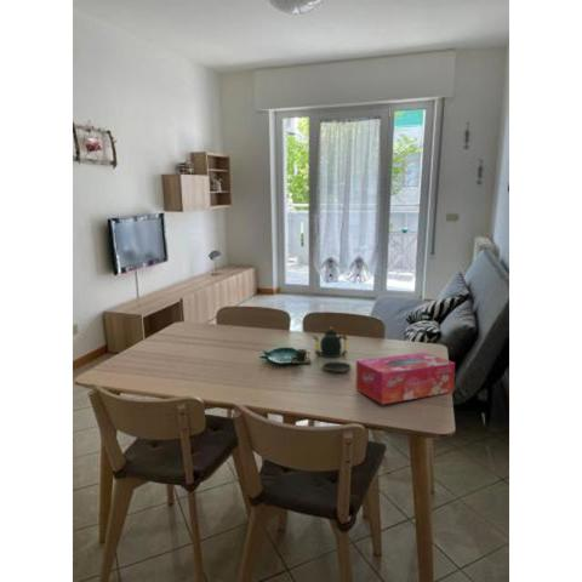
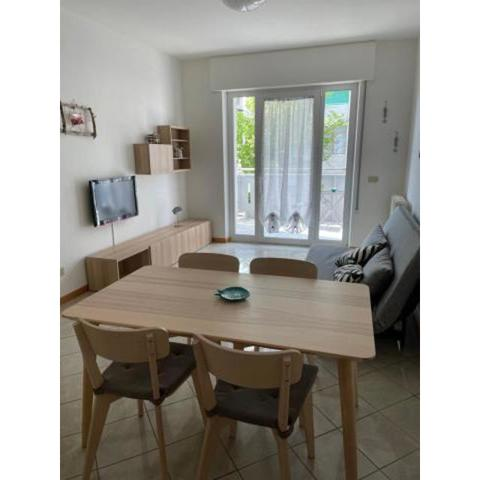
- teapot [290,326,353,373]
- tissue box [354,352,456,405]
